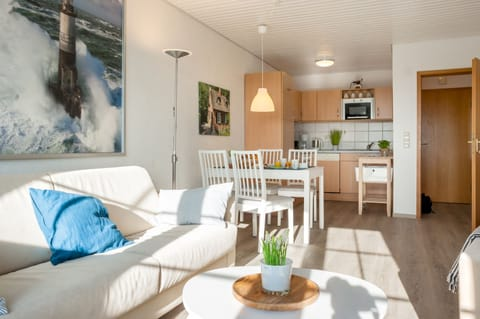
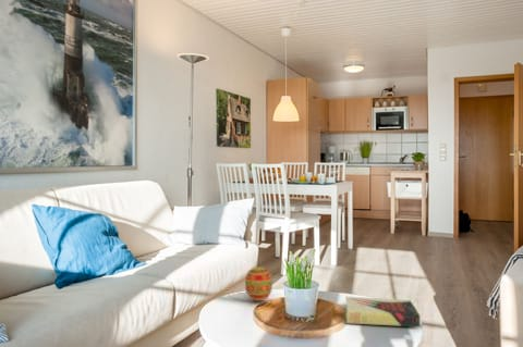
+ decorative egg [244,263,273,302]
+ book [344,296,422,327]
